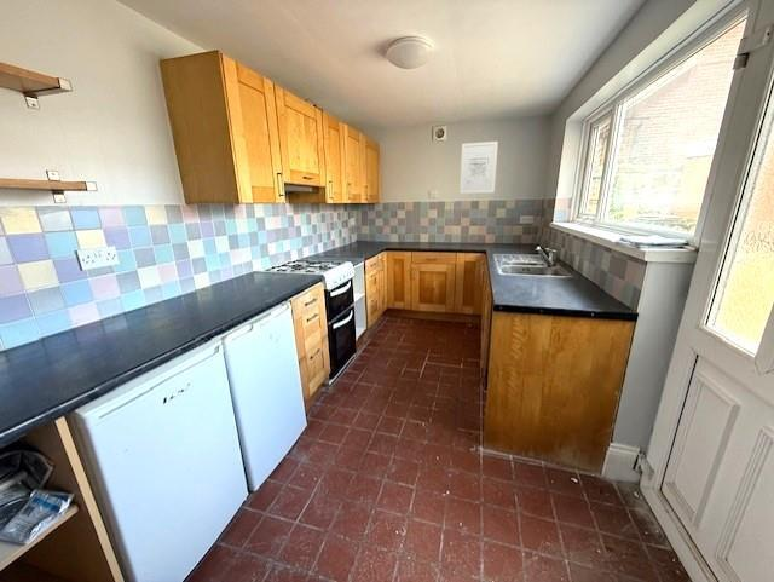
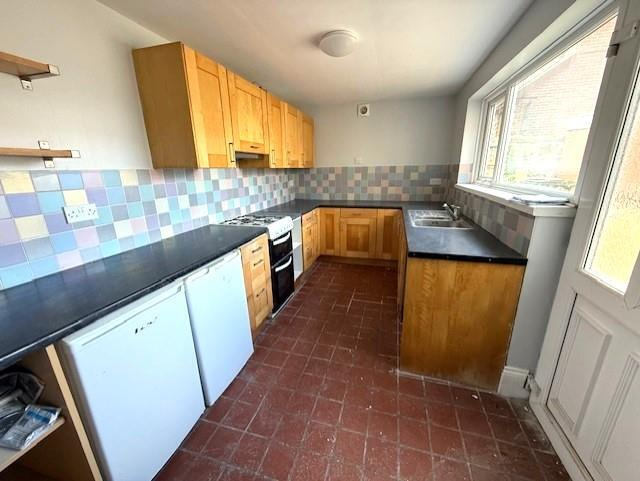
- wall art [458,140,499,195]
